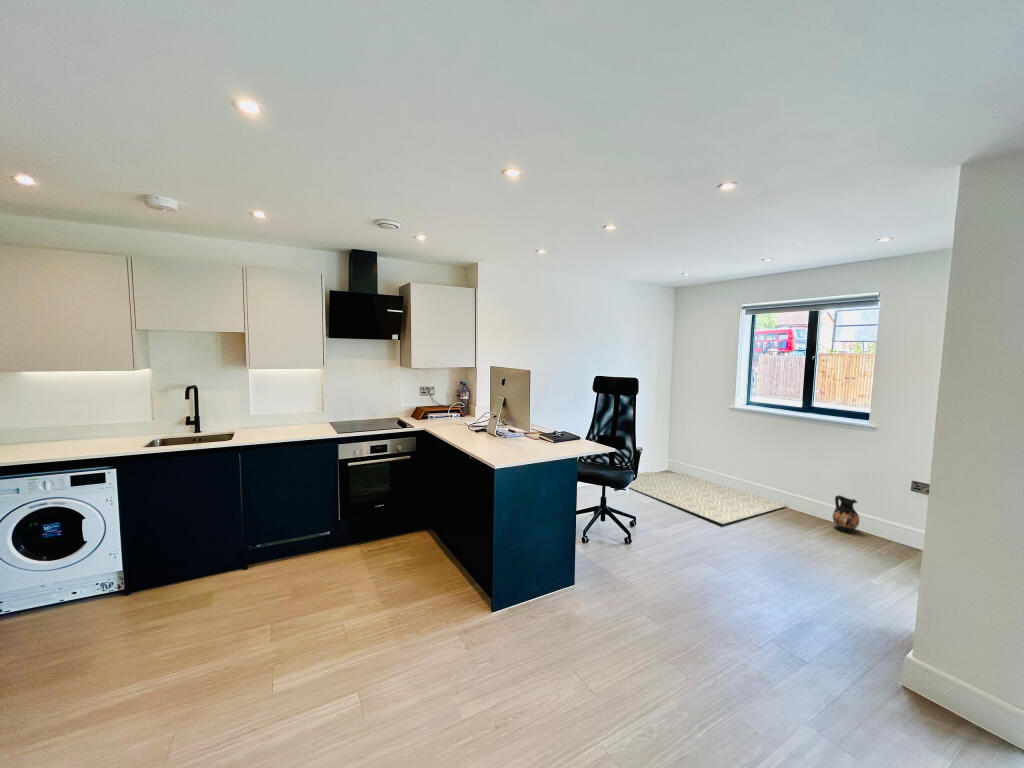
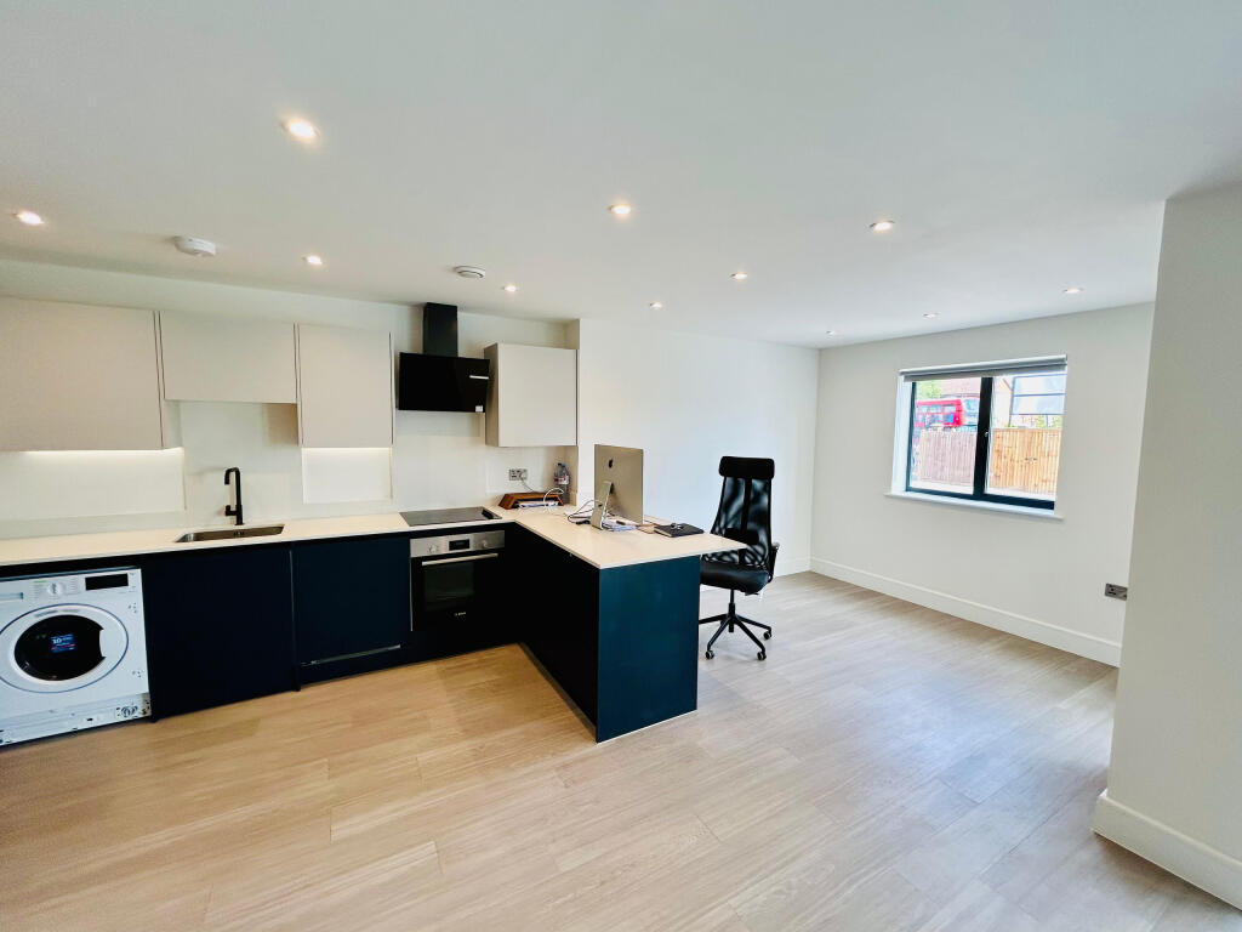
- ceramic jug [832,494,860,533]
- rug [628,471,790,525]
